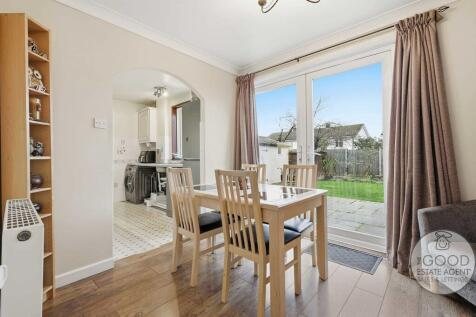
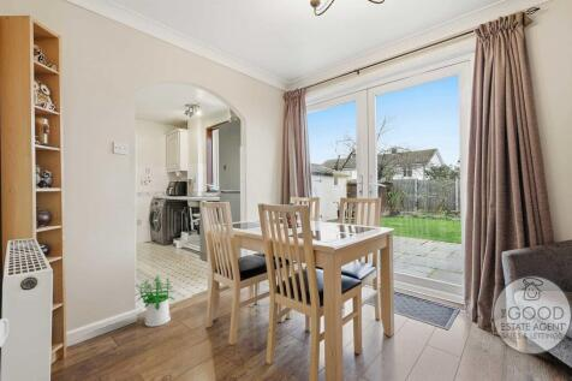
+ potted plant [135,275,175,328]
